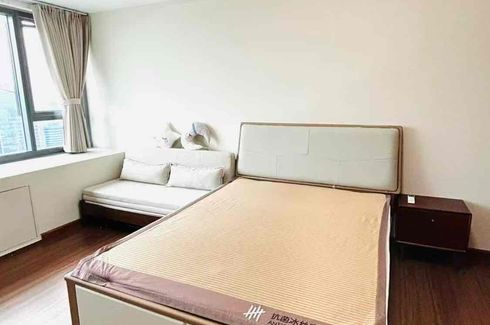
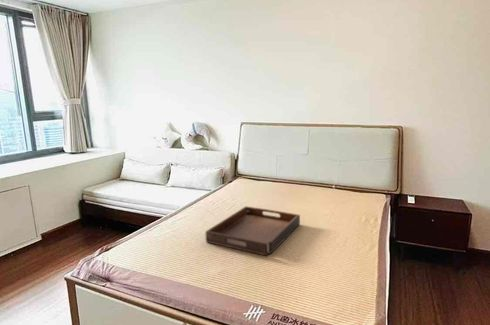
+ serving tray [205,205,301,257]
